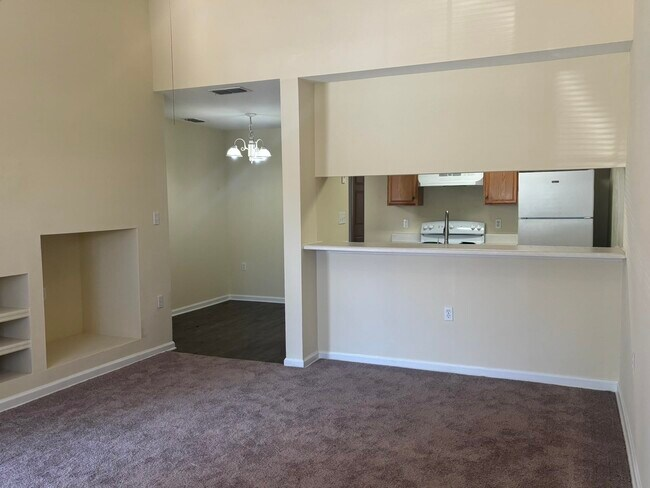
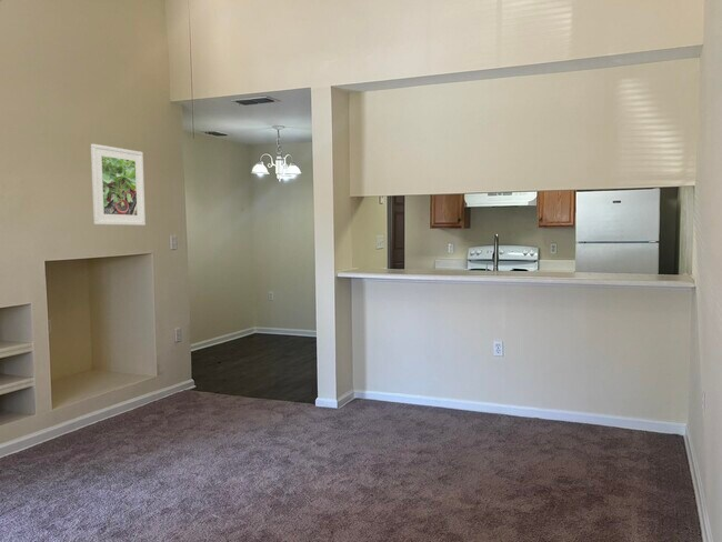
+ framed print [90,143,147,227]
